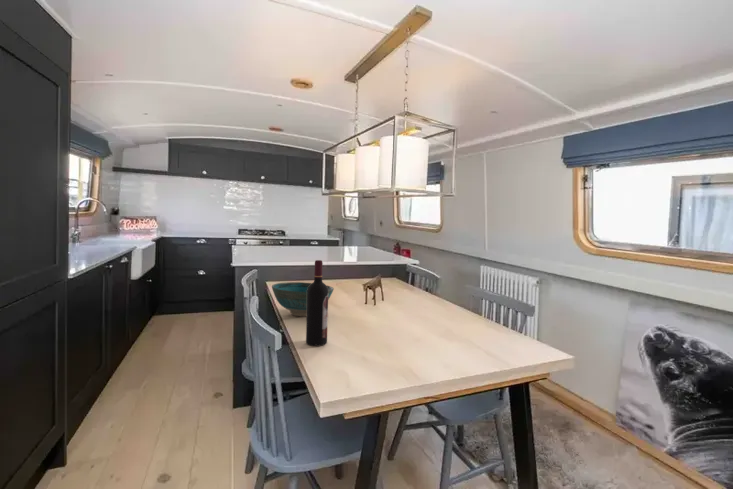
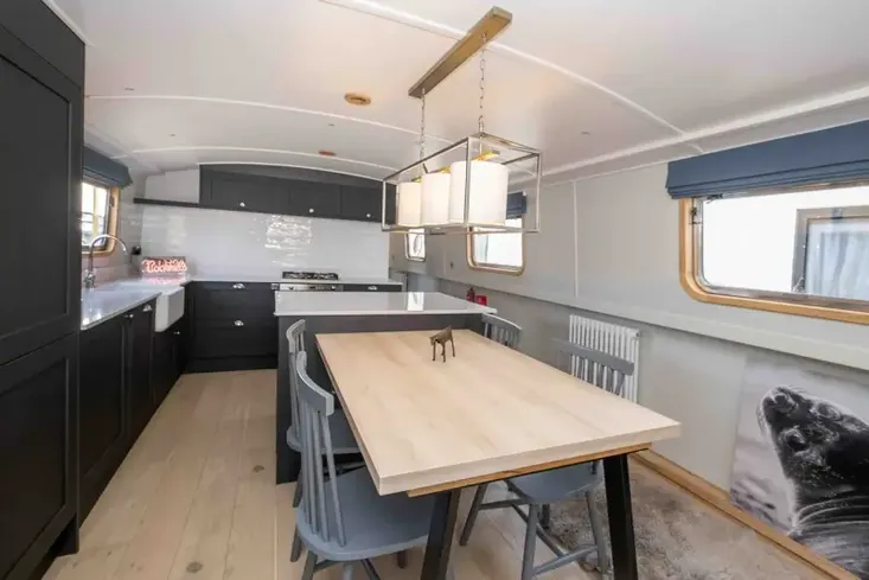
- wine bottle [305,259,329,347]
- bowl [271,281,335,317]
